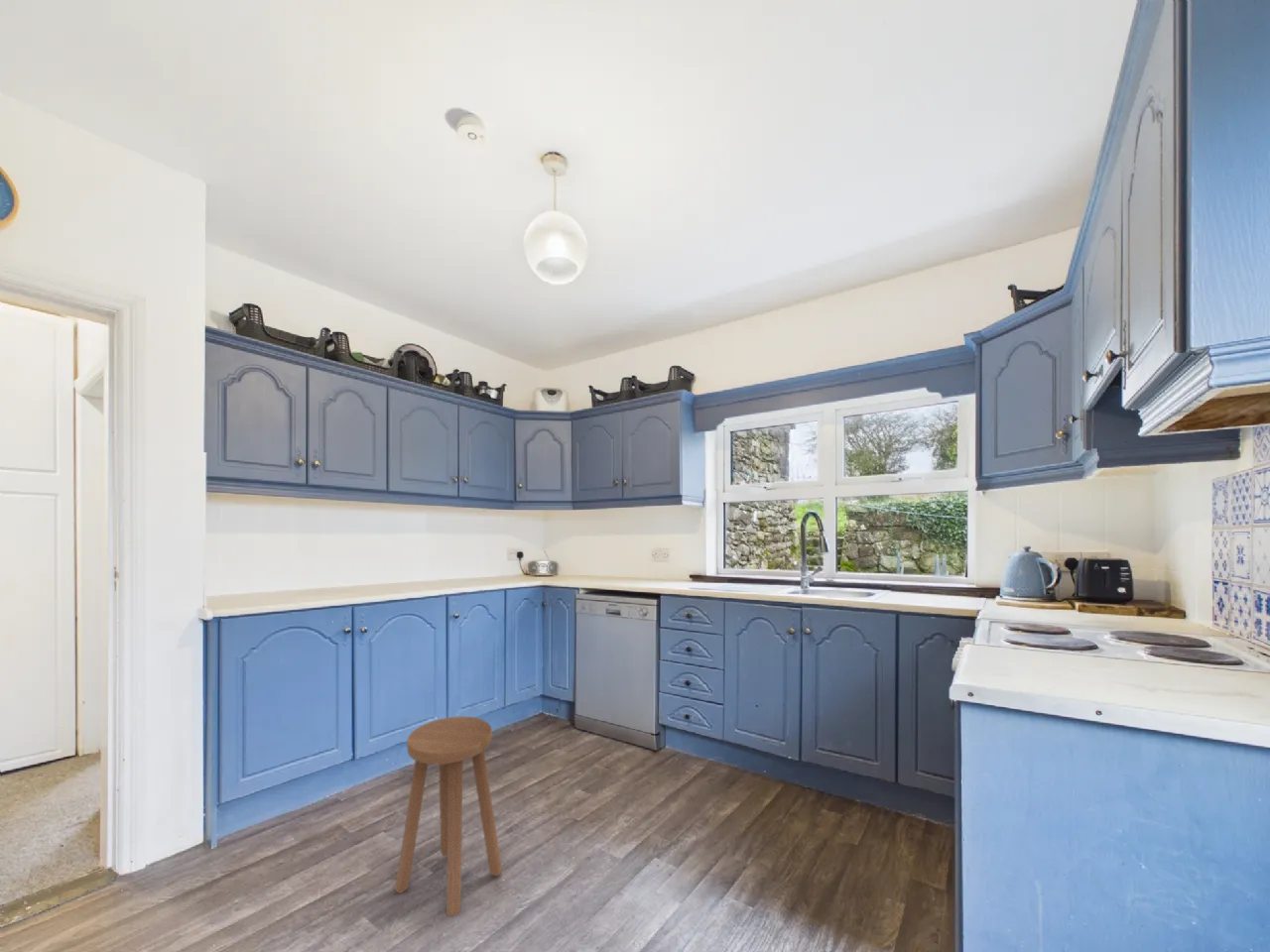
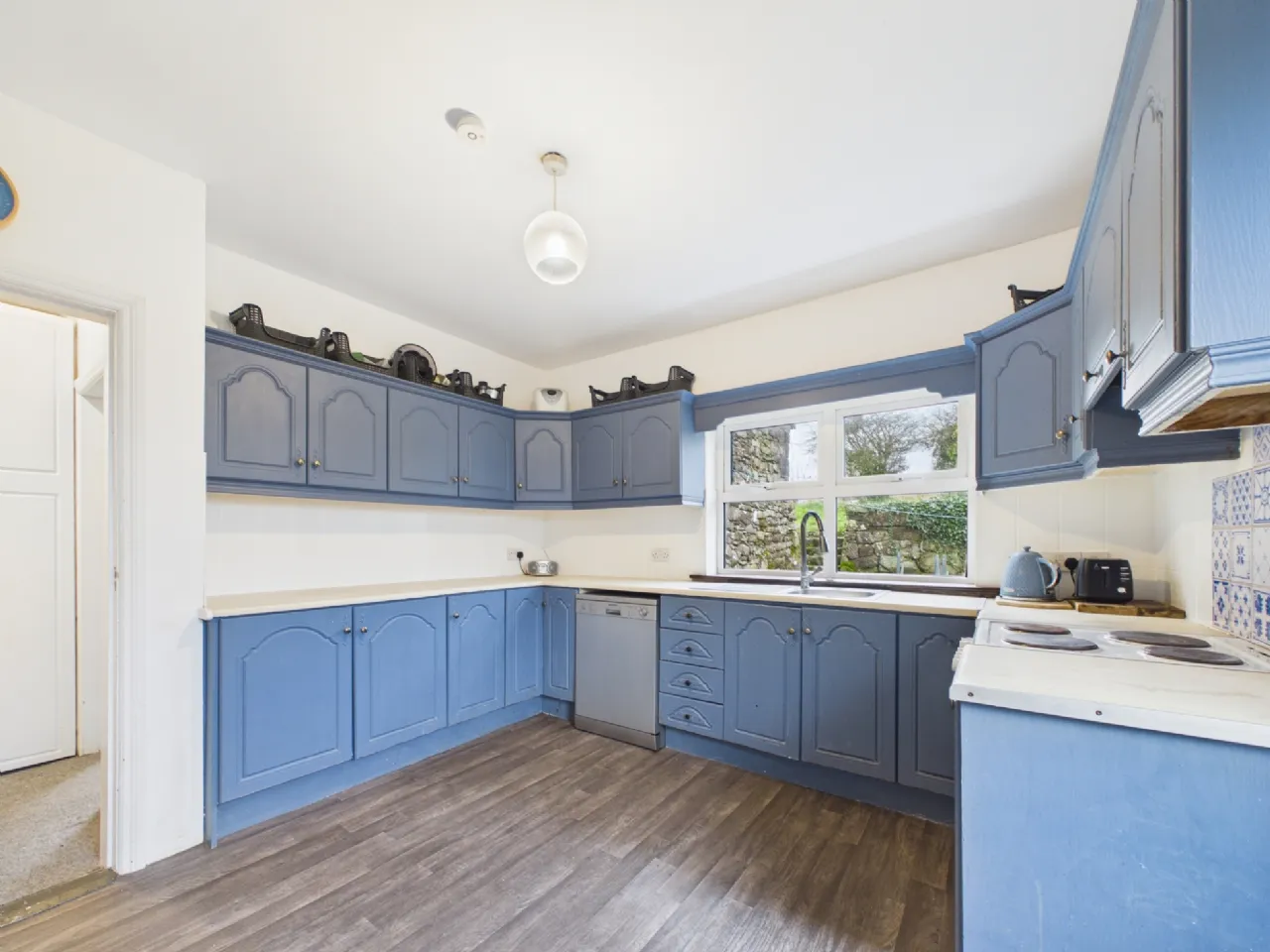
- stool [394,715,503,917]
